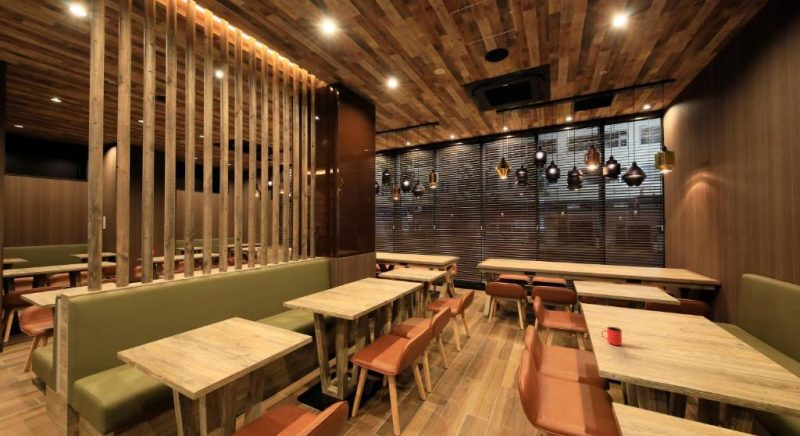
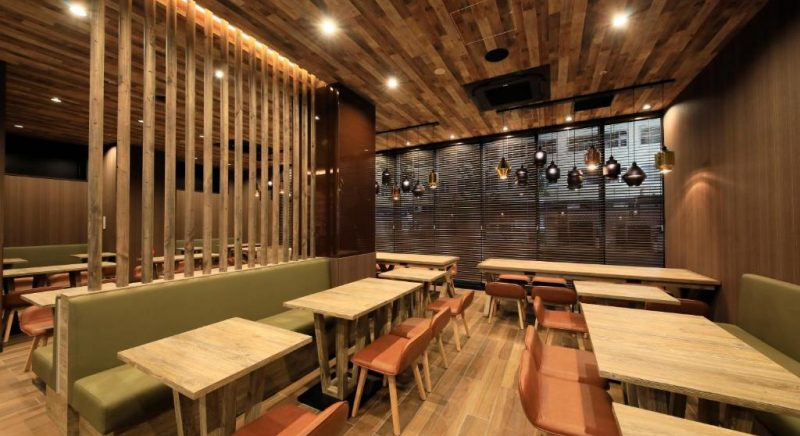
- cup [600,326,623,346]
